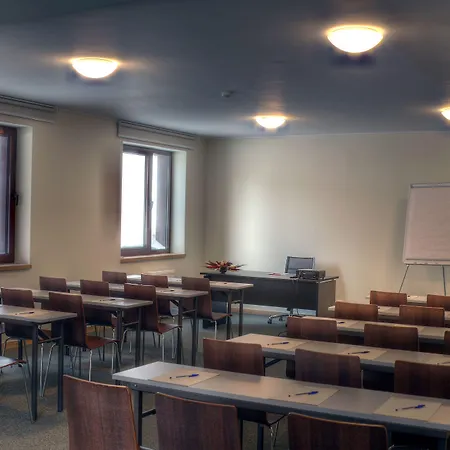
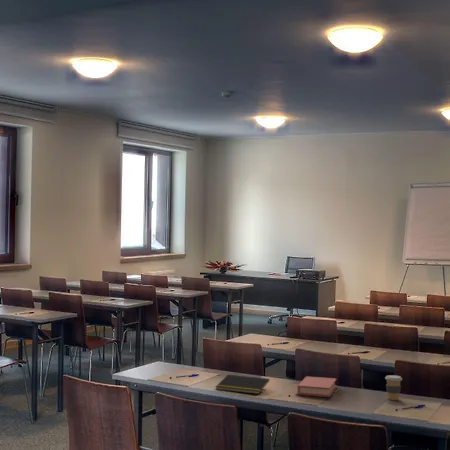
+ coffee cup [384,374,403,401]
+ book [297,375,337,398]
+ notepad [215,374,270,395]
